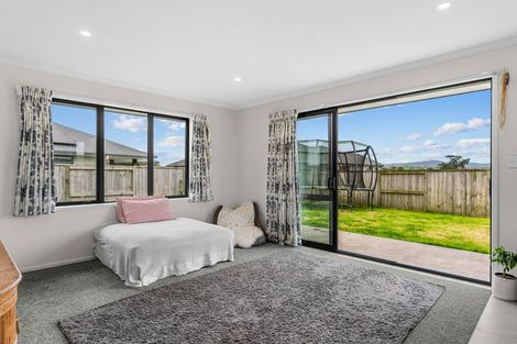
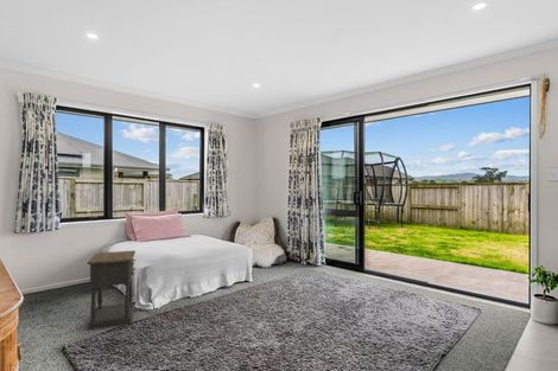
+ nightstand [85,249,137,331]
